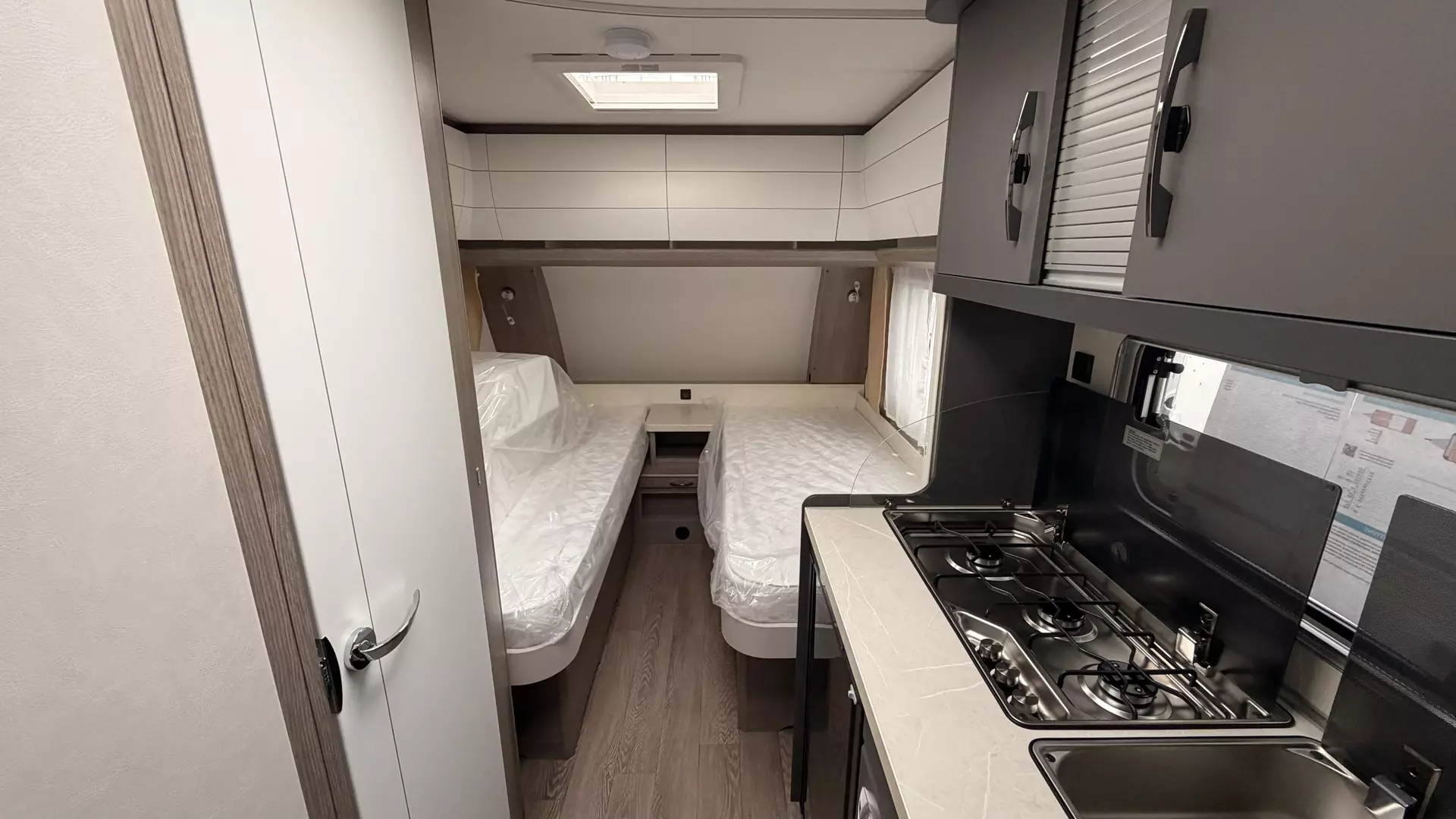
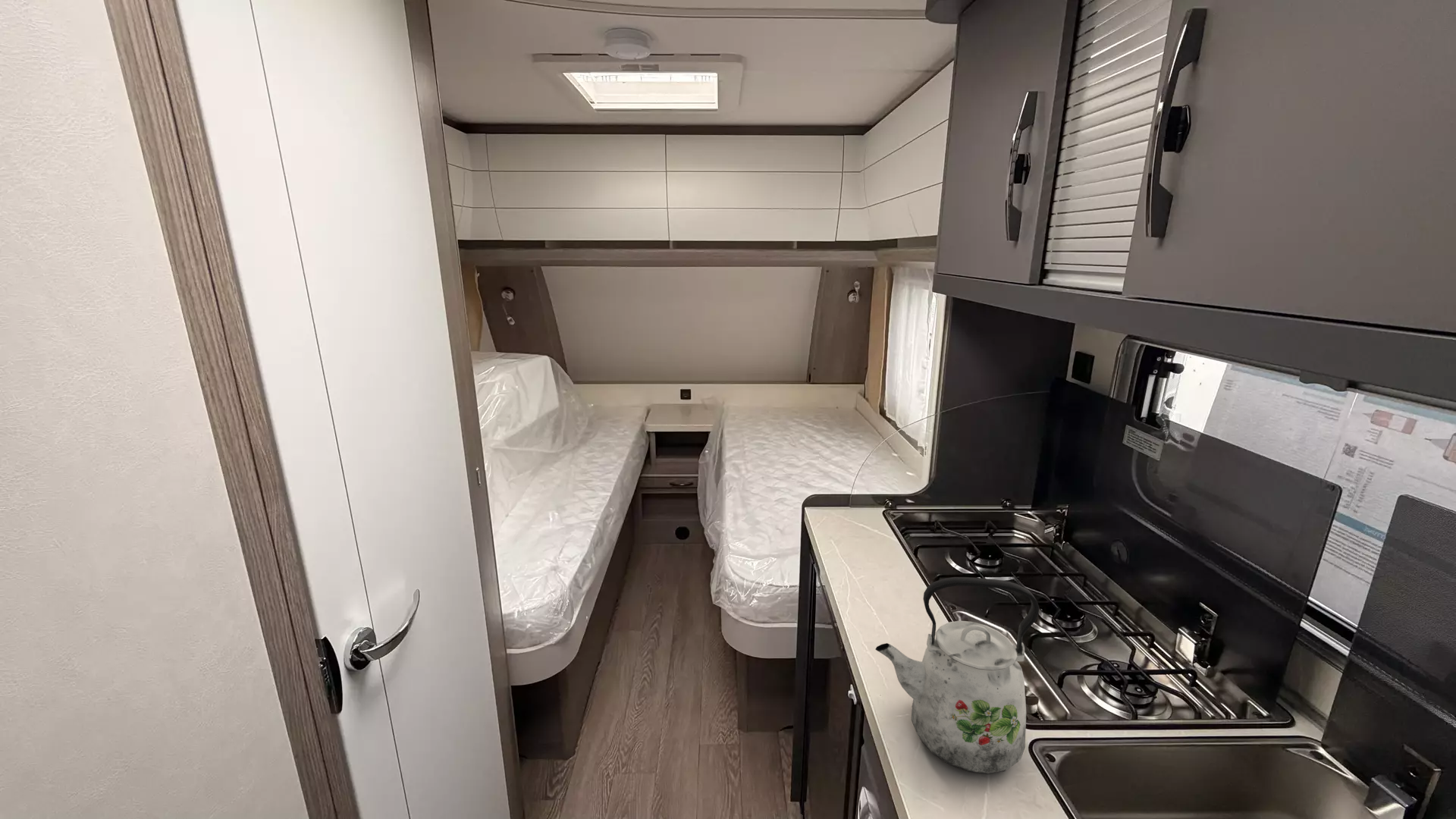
+ kettle [874,576,1040,775]
